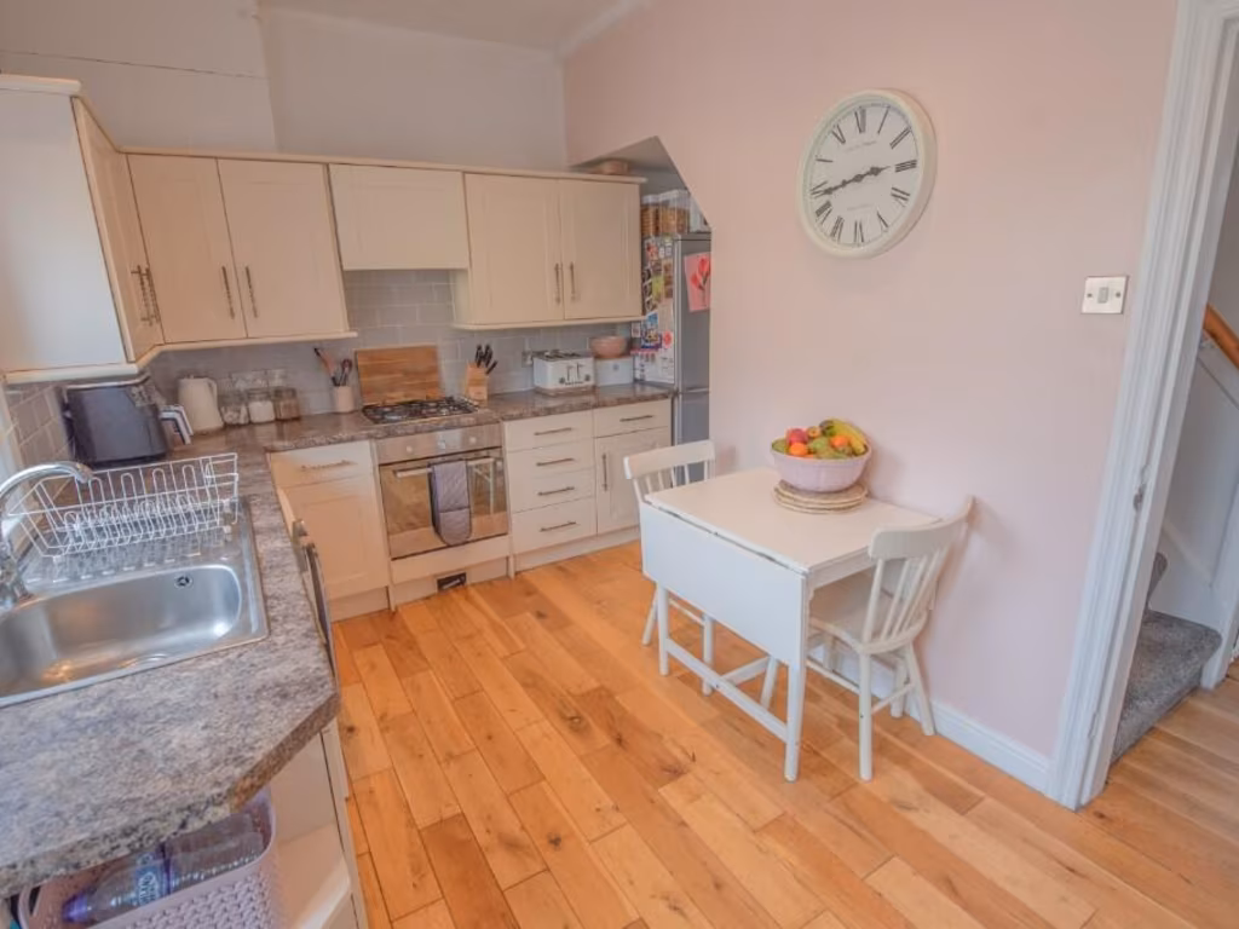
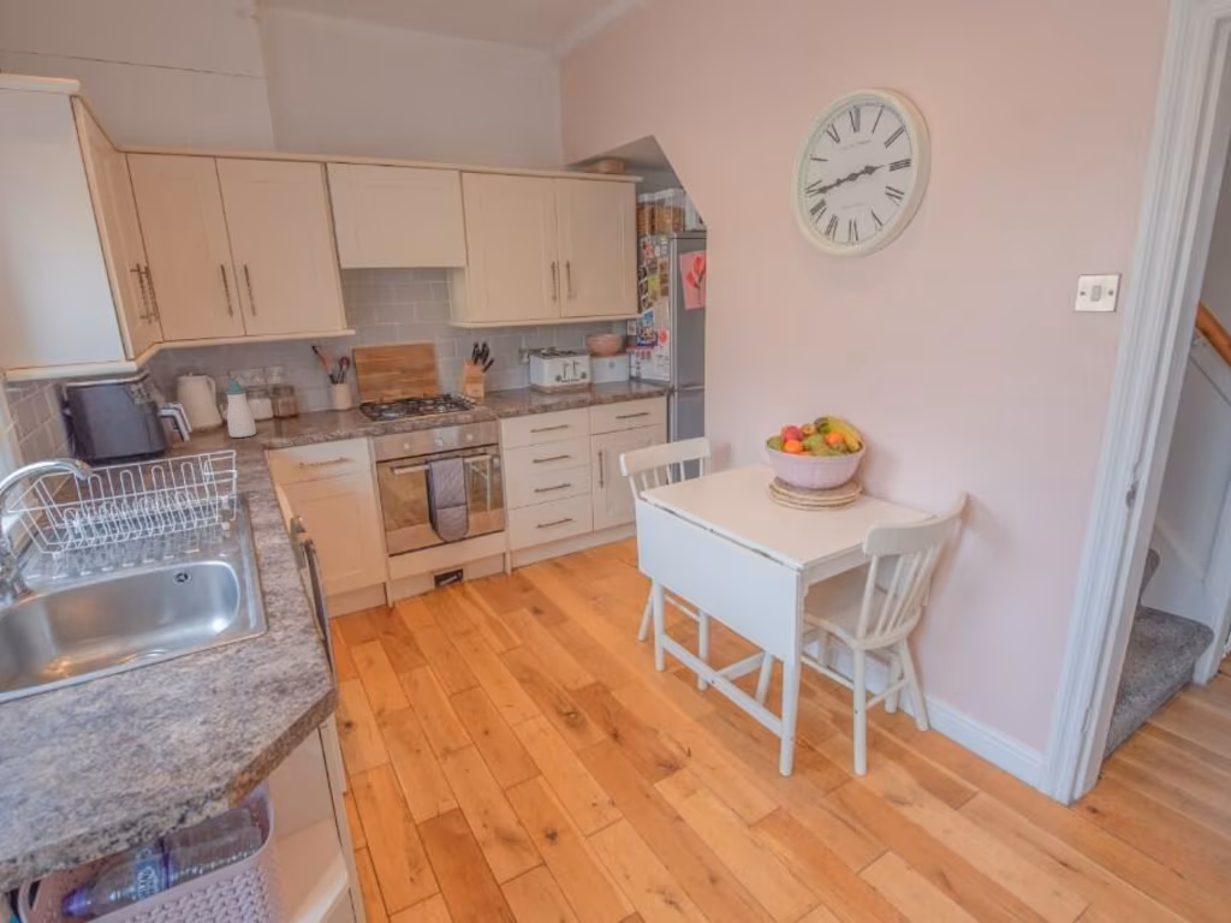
+ soap bottle [225,380,257,439]
